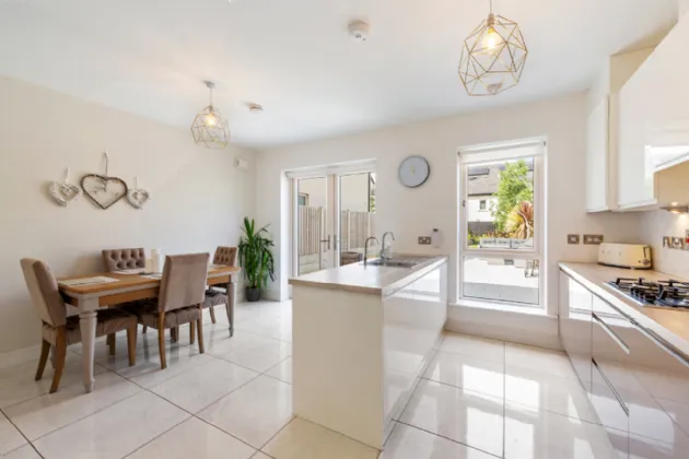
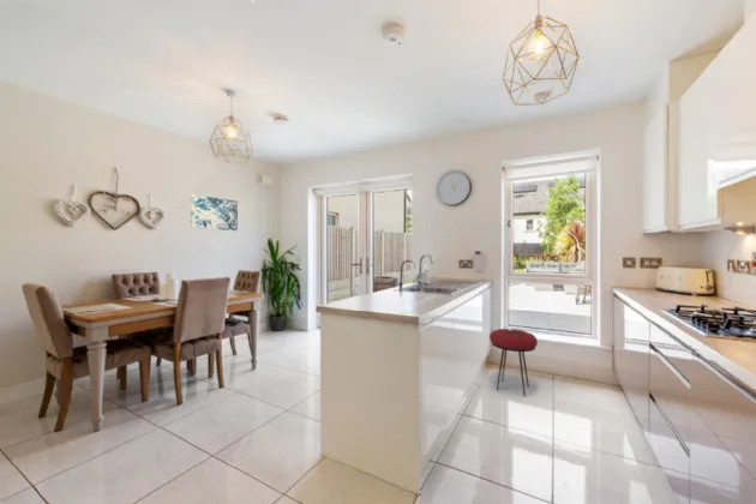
+ stool [488,328,539,397]
+ wall art [190,193,239,232]
